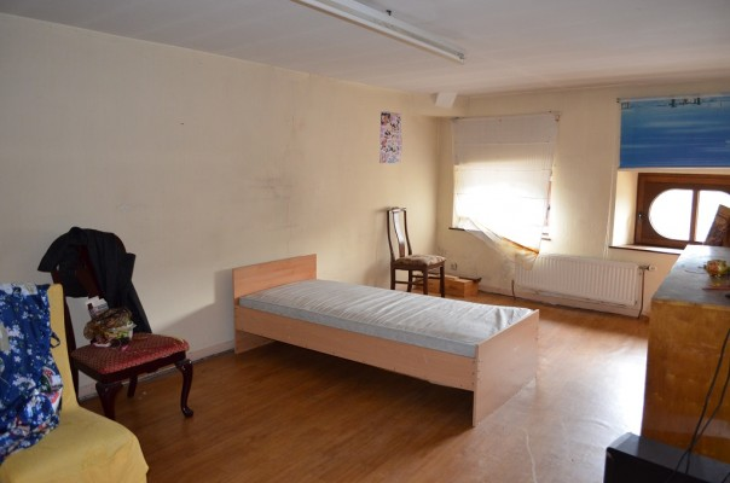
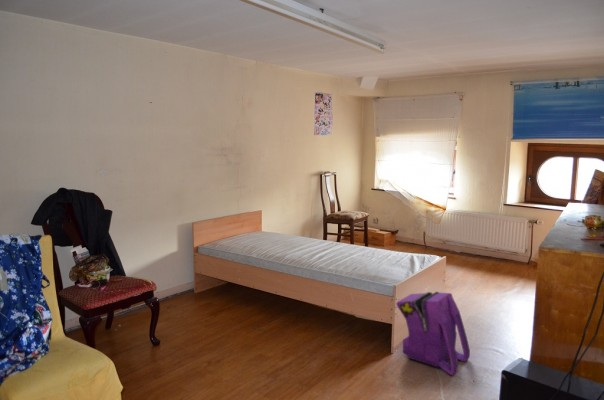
+ backpack [395,291,471,377]
